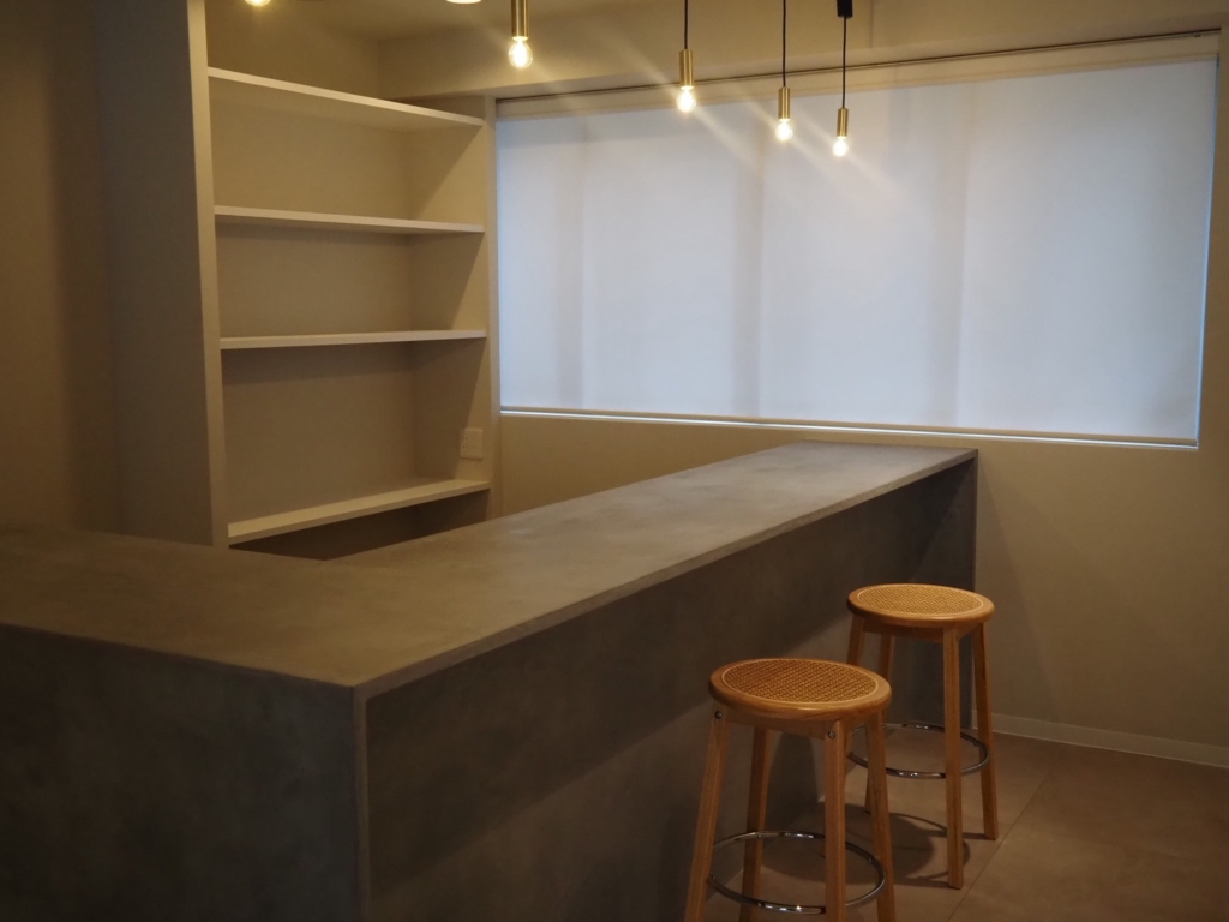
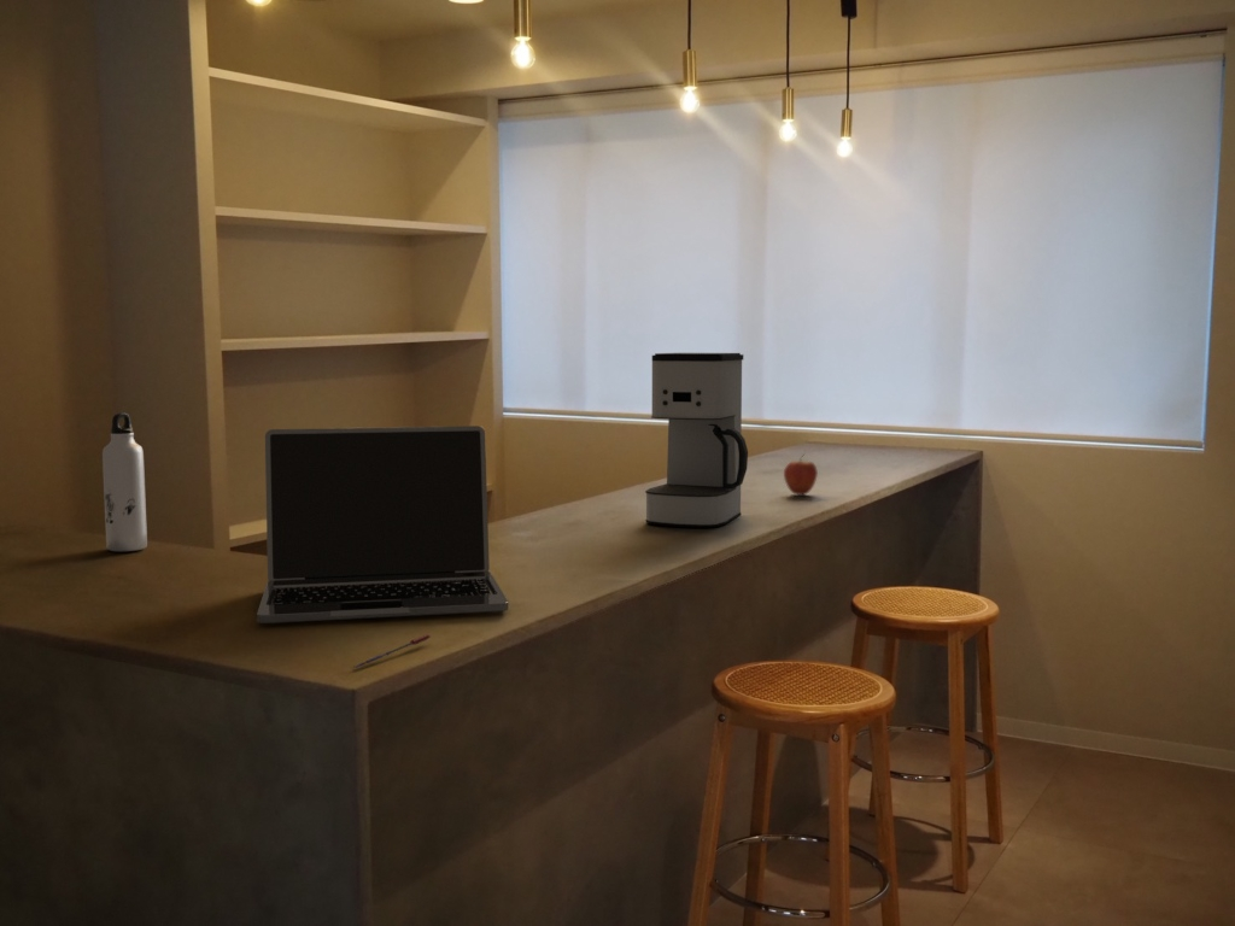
+ coffee maker [644,352,749,528]
+ pen [350,633,432,669]
+ water bottle [101,412,148,553]
+ laptop [256,424,510,625]
+ fruit [783,452,819,496]
